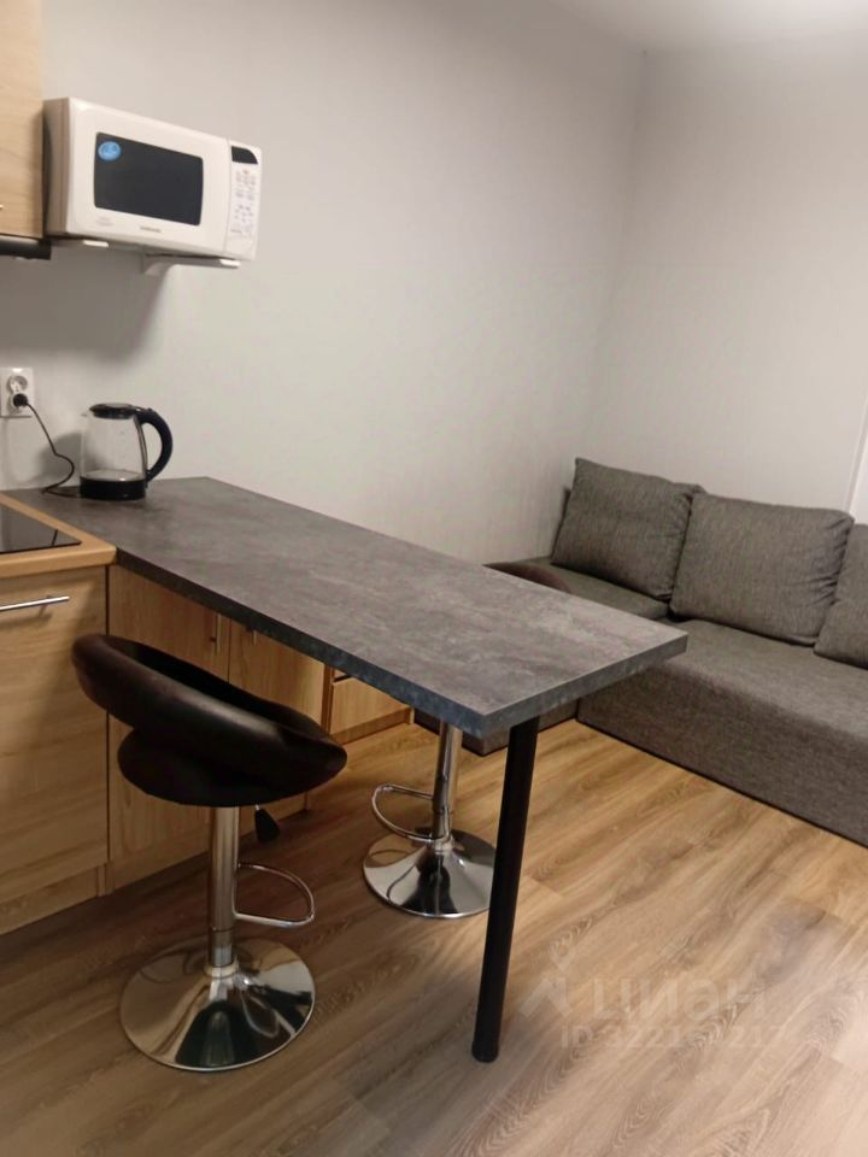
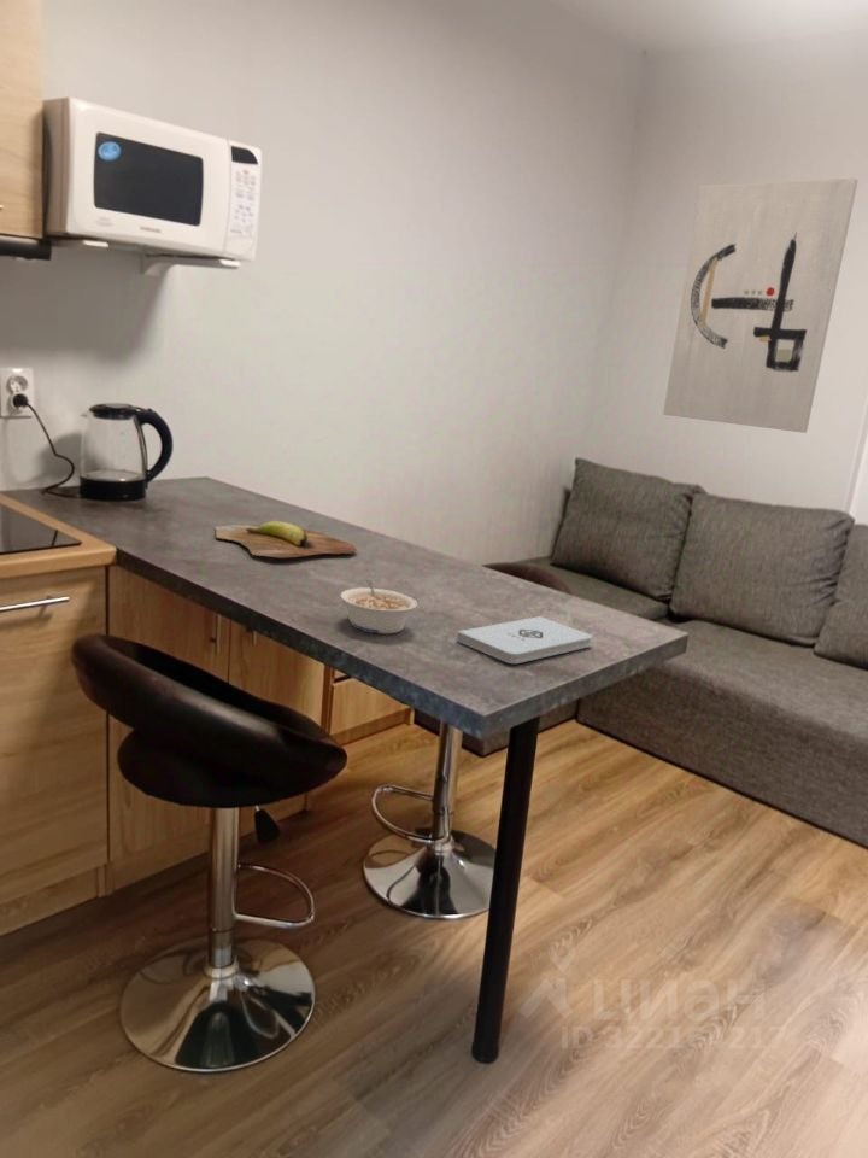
+ wall art [662,176,860,434]
+ cutting board [213,520,358,558]
+ notepad [456,615,593,665]
+ legume [340,577,418,634]
